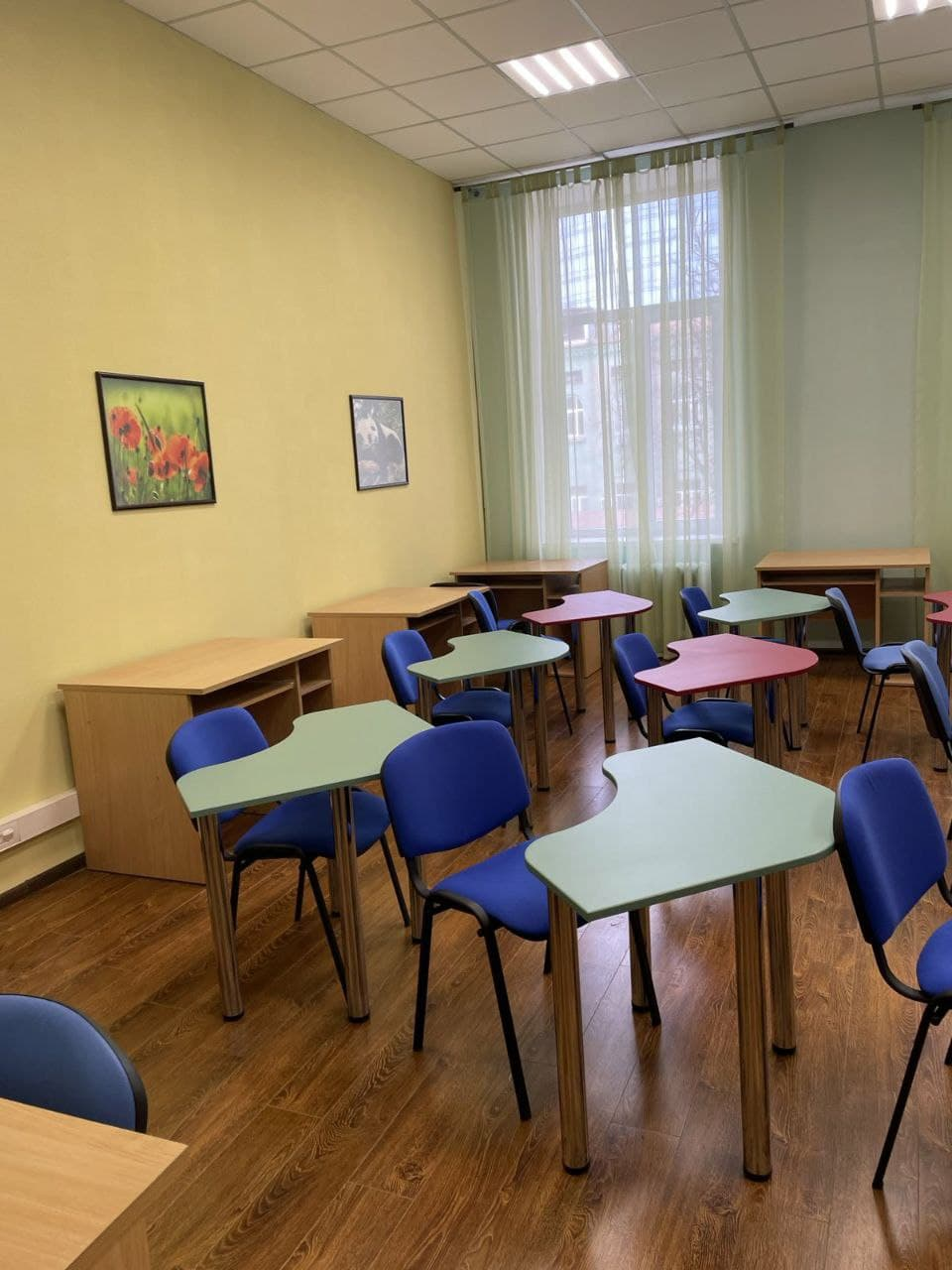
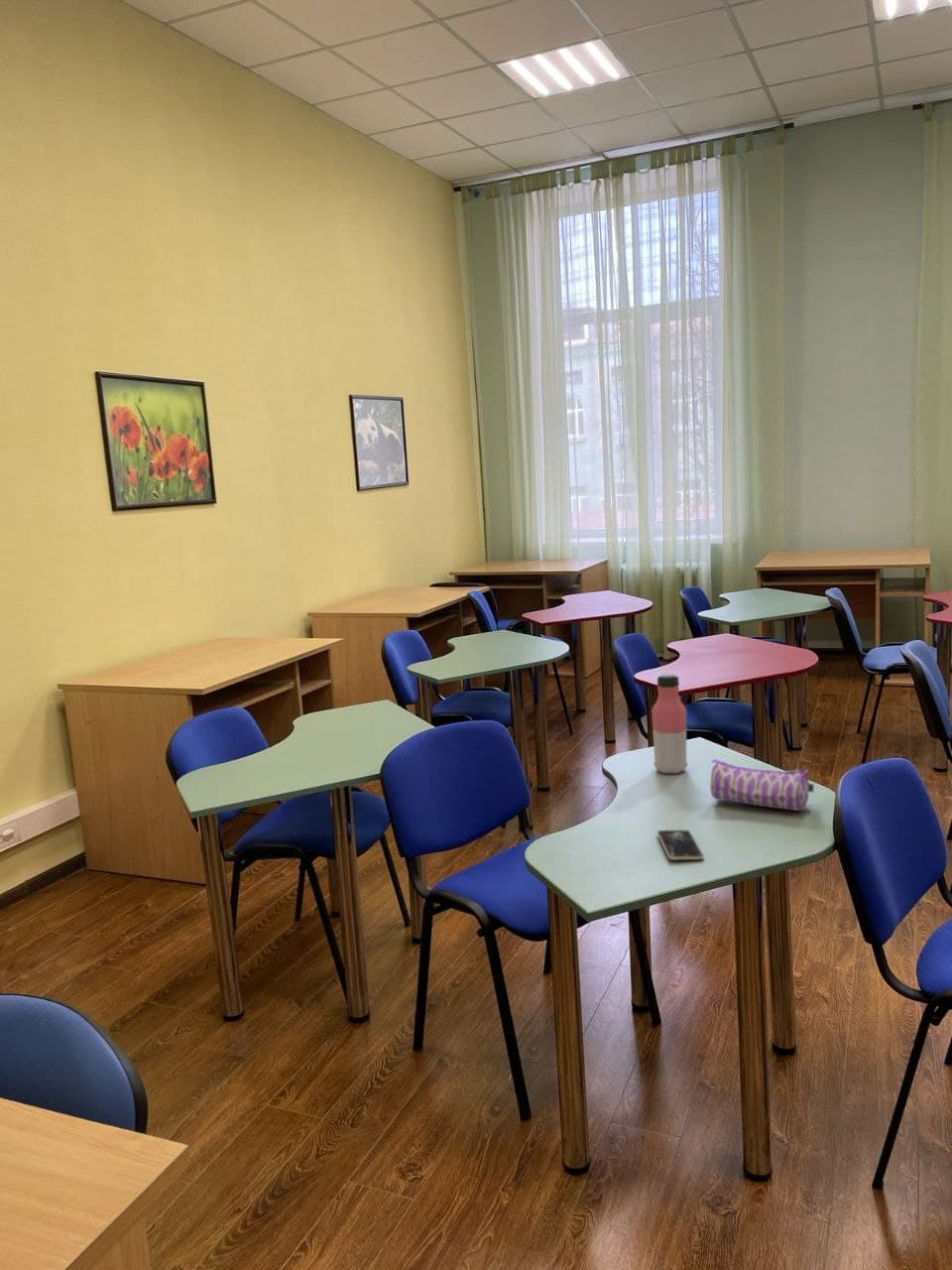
+ smartphone [656,829,705,861]
+ pencil case [710,758,814,812]
+ water bottle [651,674,689,774]
